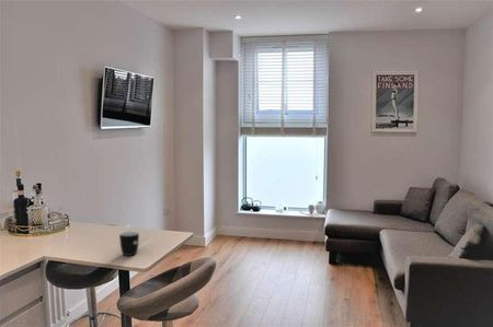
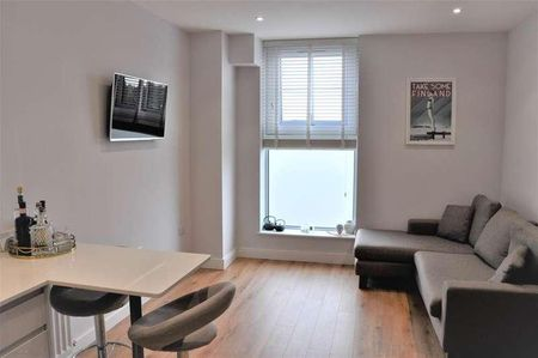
- mug [118,231,140,257]
